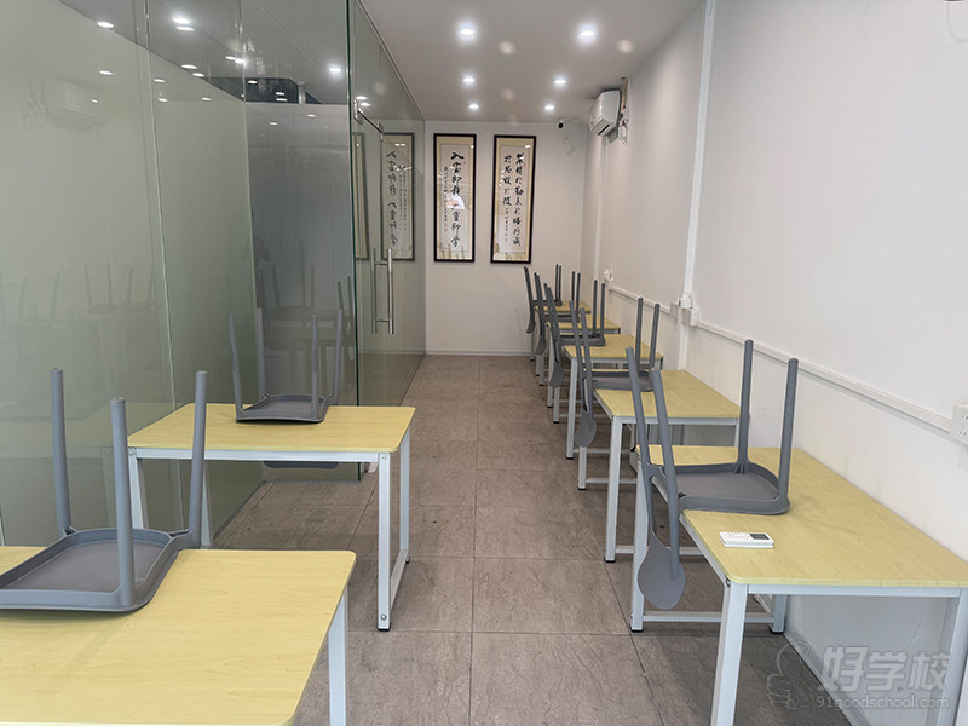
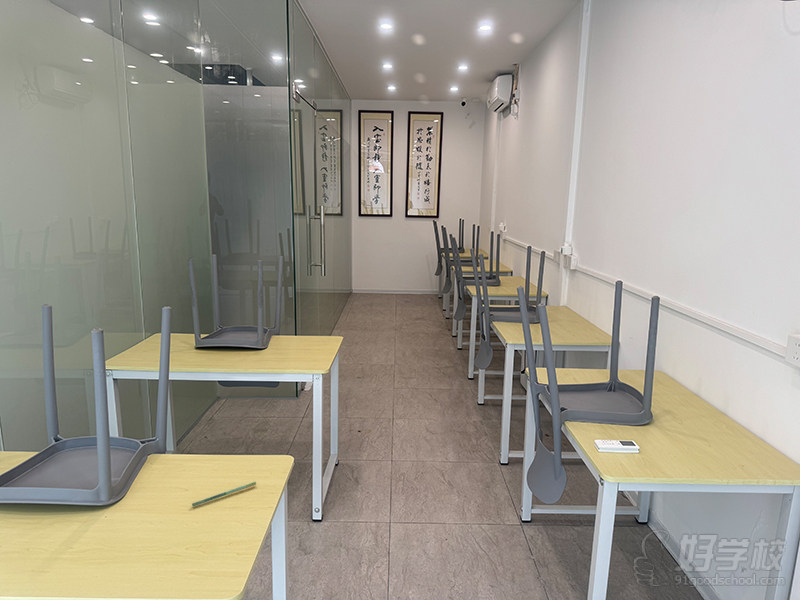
+ pen [191,481,257,507]
